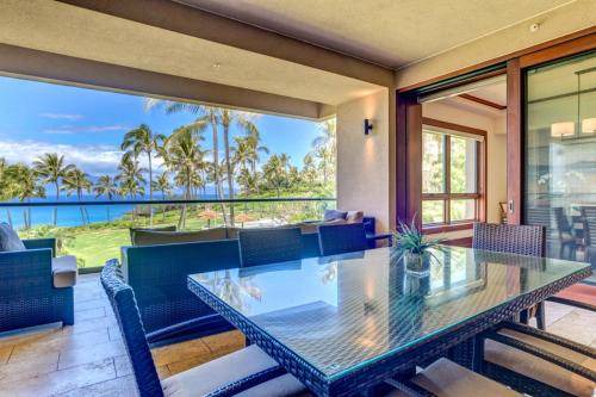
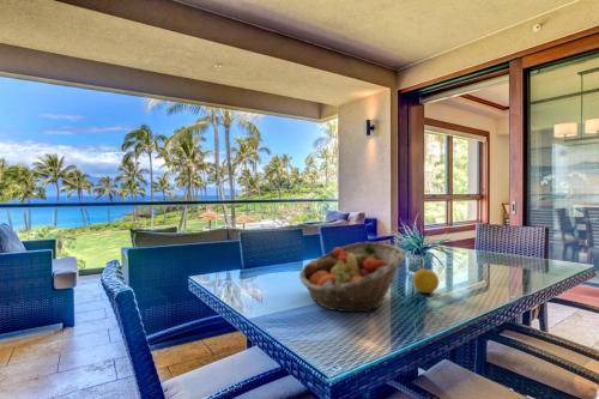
+ fruit basket [298,241,406,313]
+ fruit [412,267,440,294]
